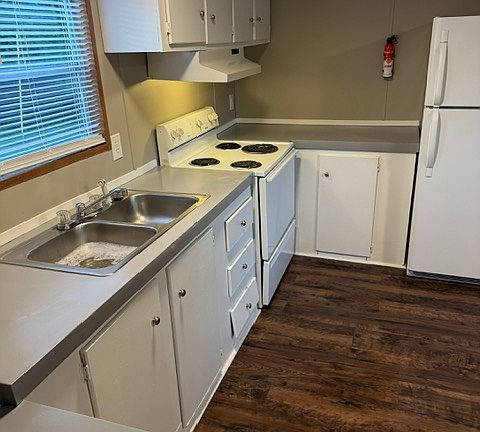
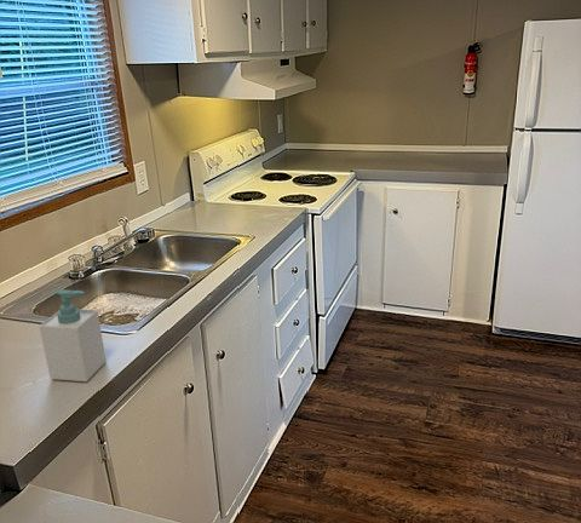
+ soap bottle [39,288,107,383]
